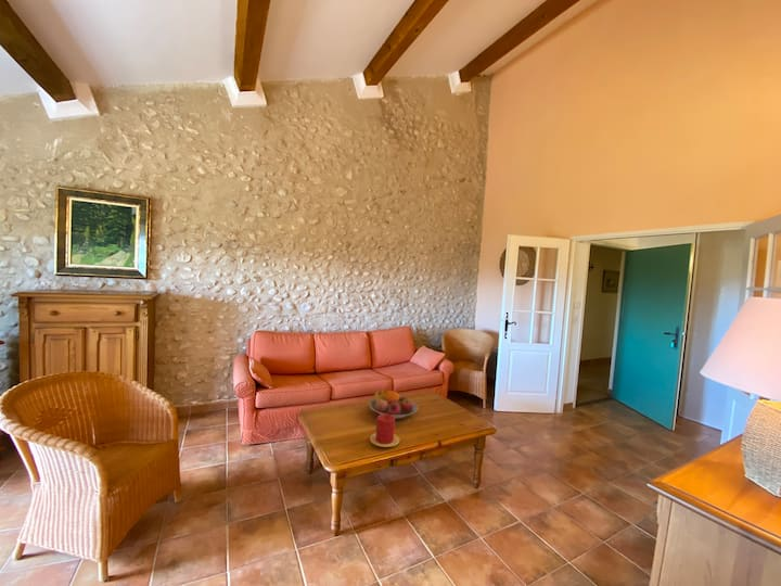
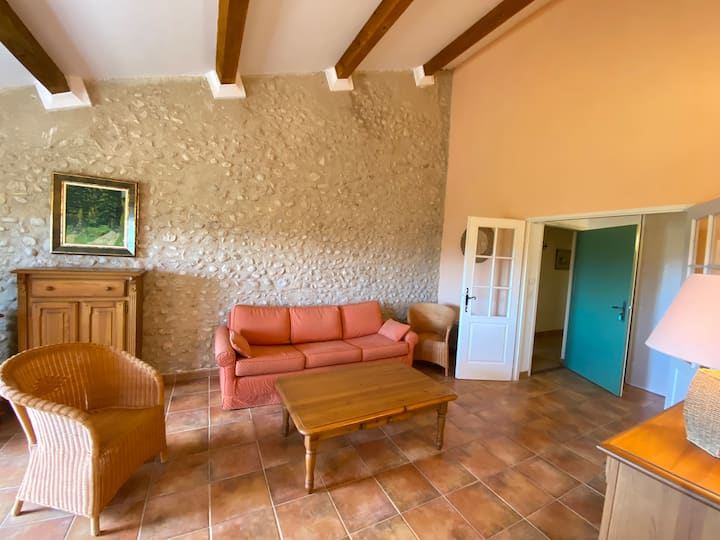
- fruit bowl [369,388,419,420]
- candle [369,415,400,448]
